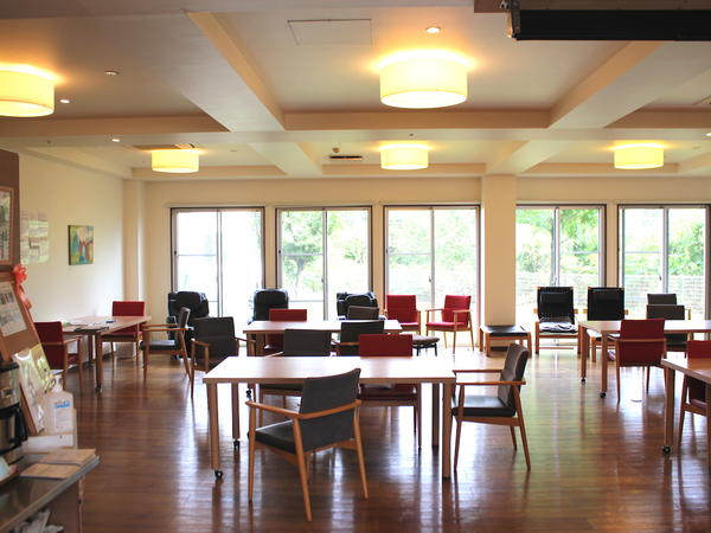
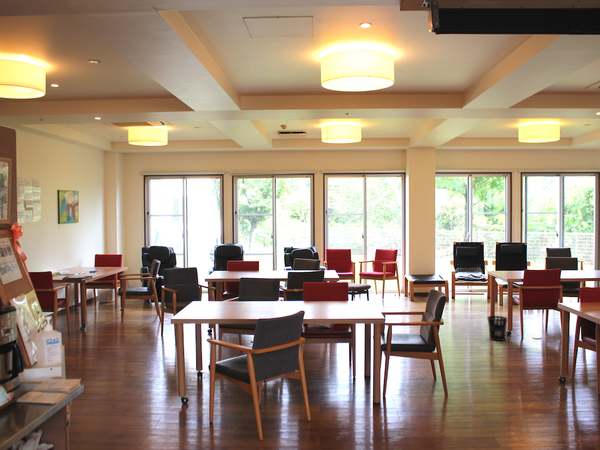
+ wastebasket [486,315,508,342]
